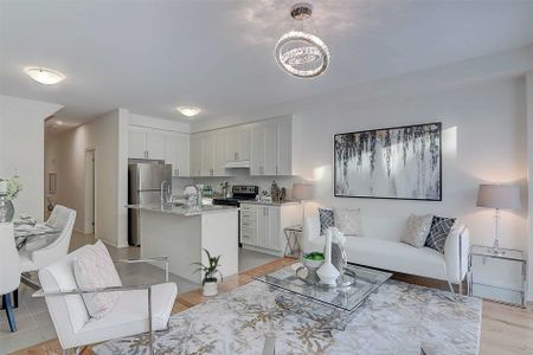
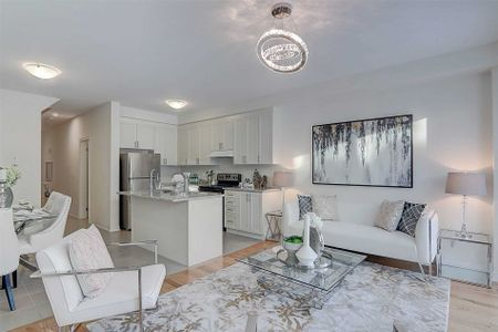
- house plant [188,247,224,297]
